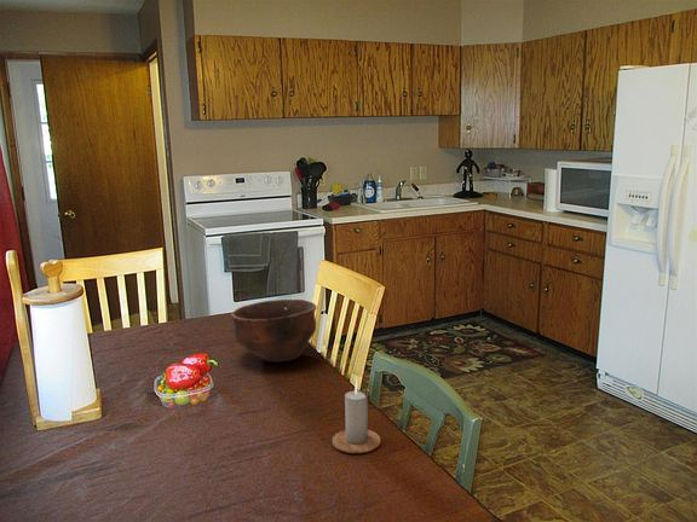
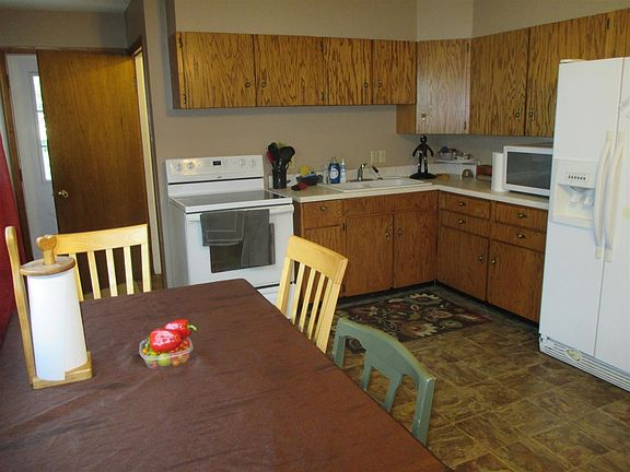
- candle [332,376,382,454]
- bowl [230,298,318,364]
